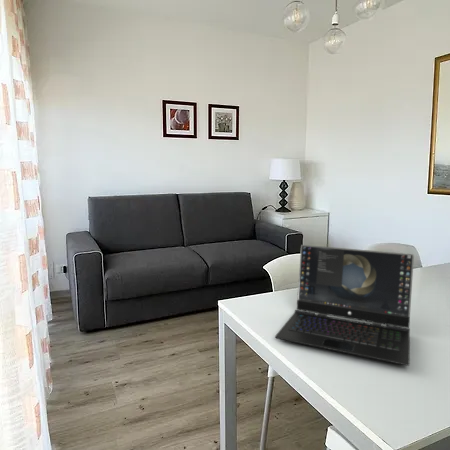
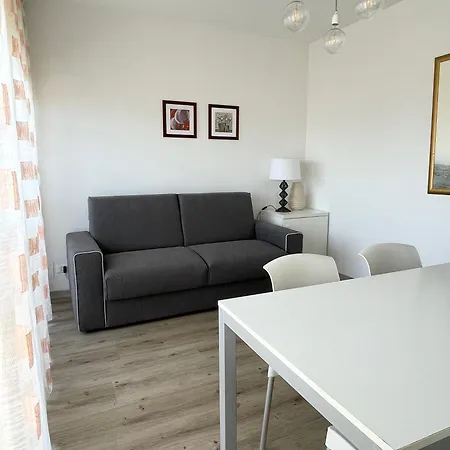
- laptop [274,244,415,367]
